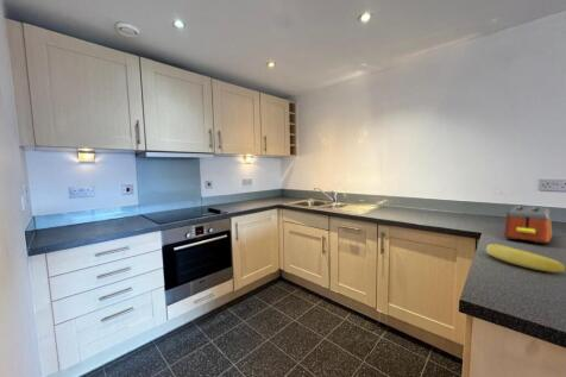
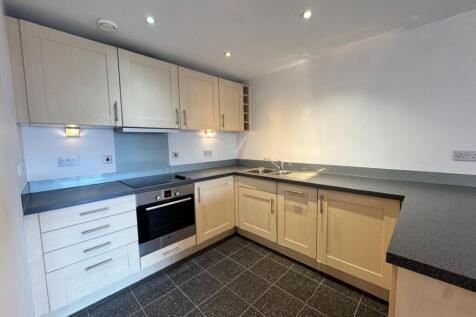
- toaster [503,205,553,245]
- banana [485,243,566,274]
